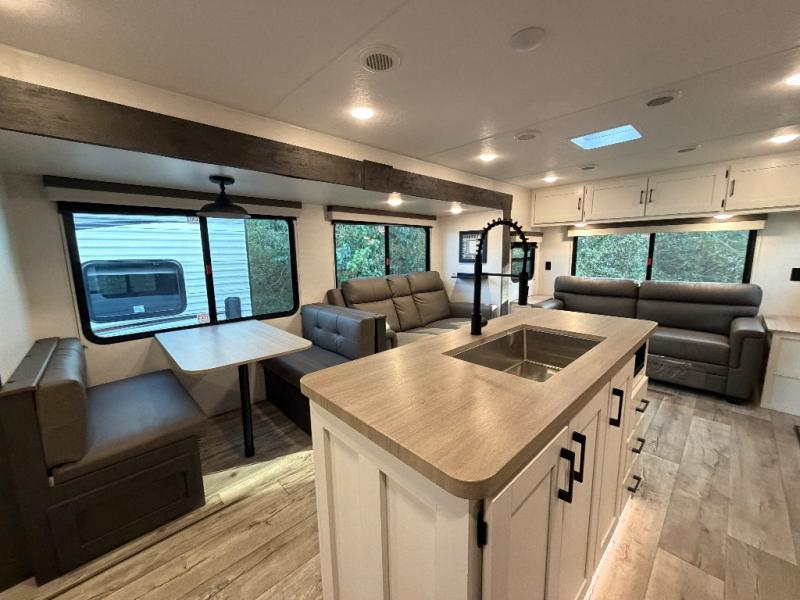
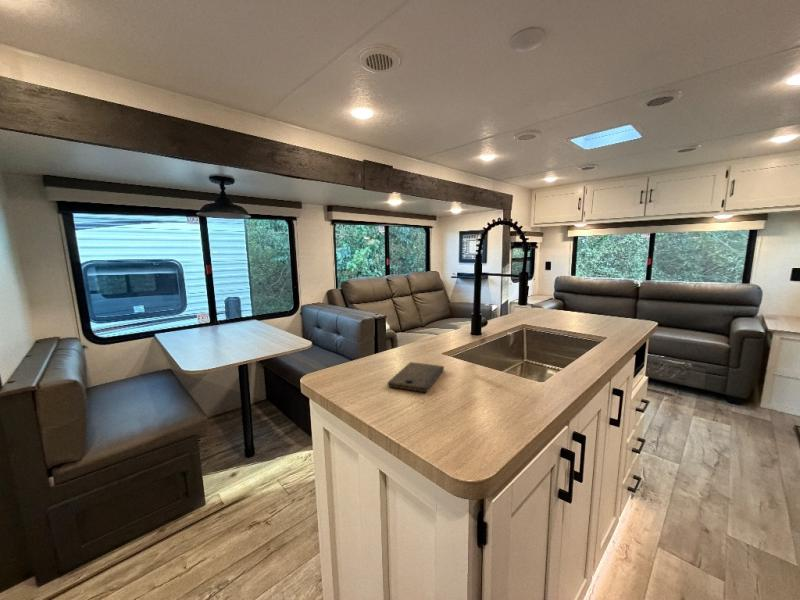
+ cutting board [386,361,445,393]
